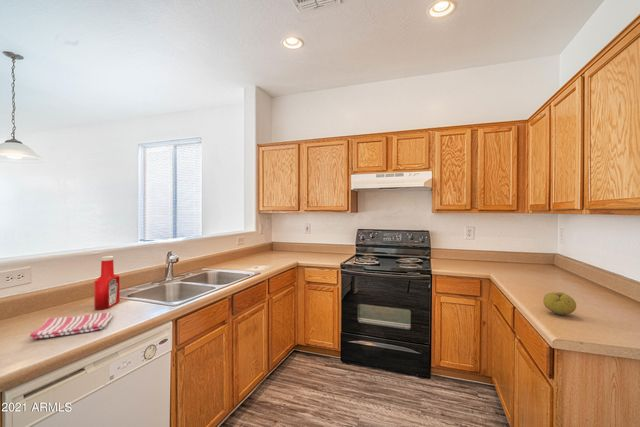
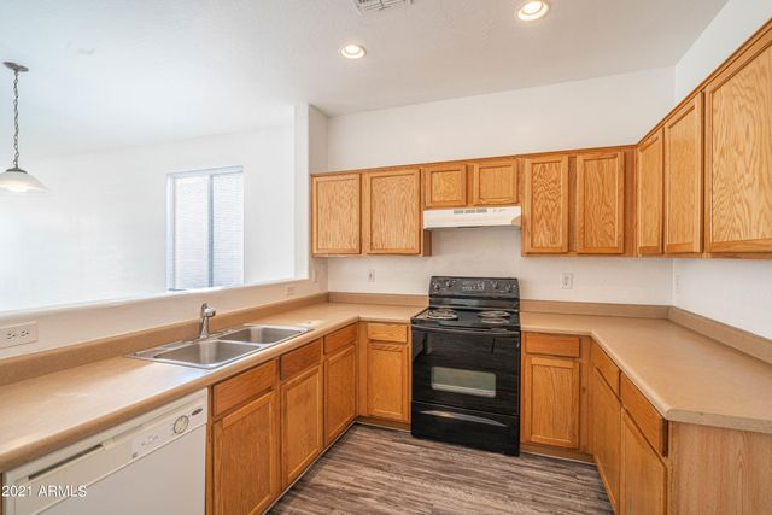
- fruit [542,291,577,316]
- soap bottle [93,255,121,311]
- dish towel [29,312,114,341]
